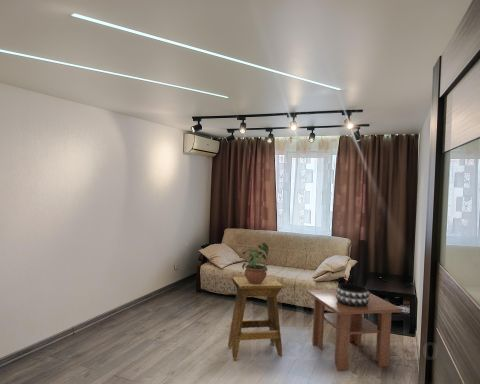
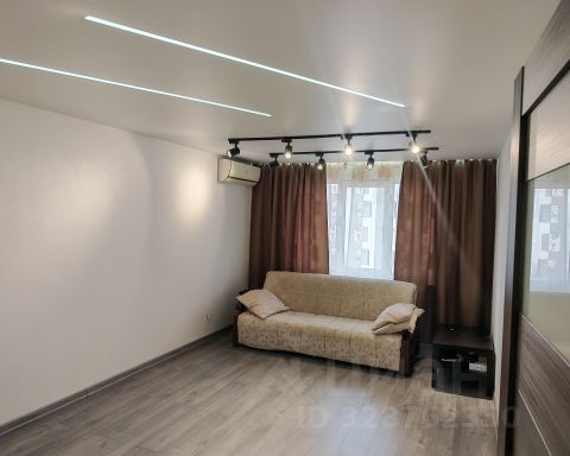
- potted plant [241,242,270,284]
- decorative bowl [336,282,370,307]
- stool [227,276,284,361]
- coffee table [305,288,404,371]
